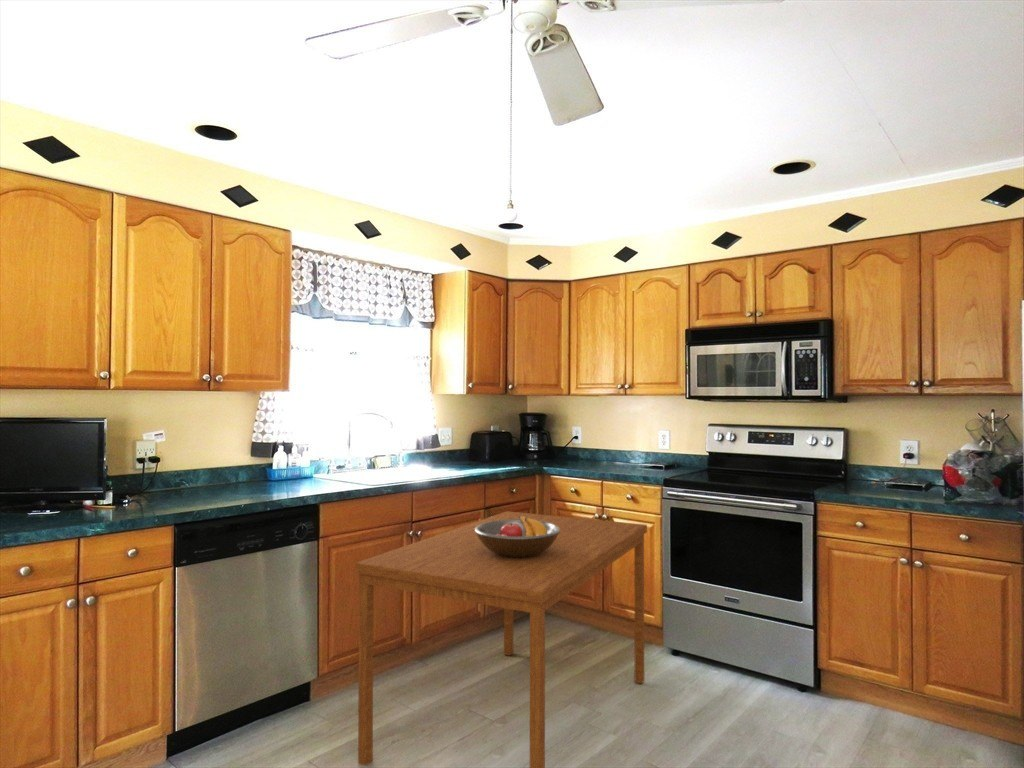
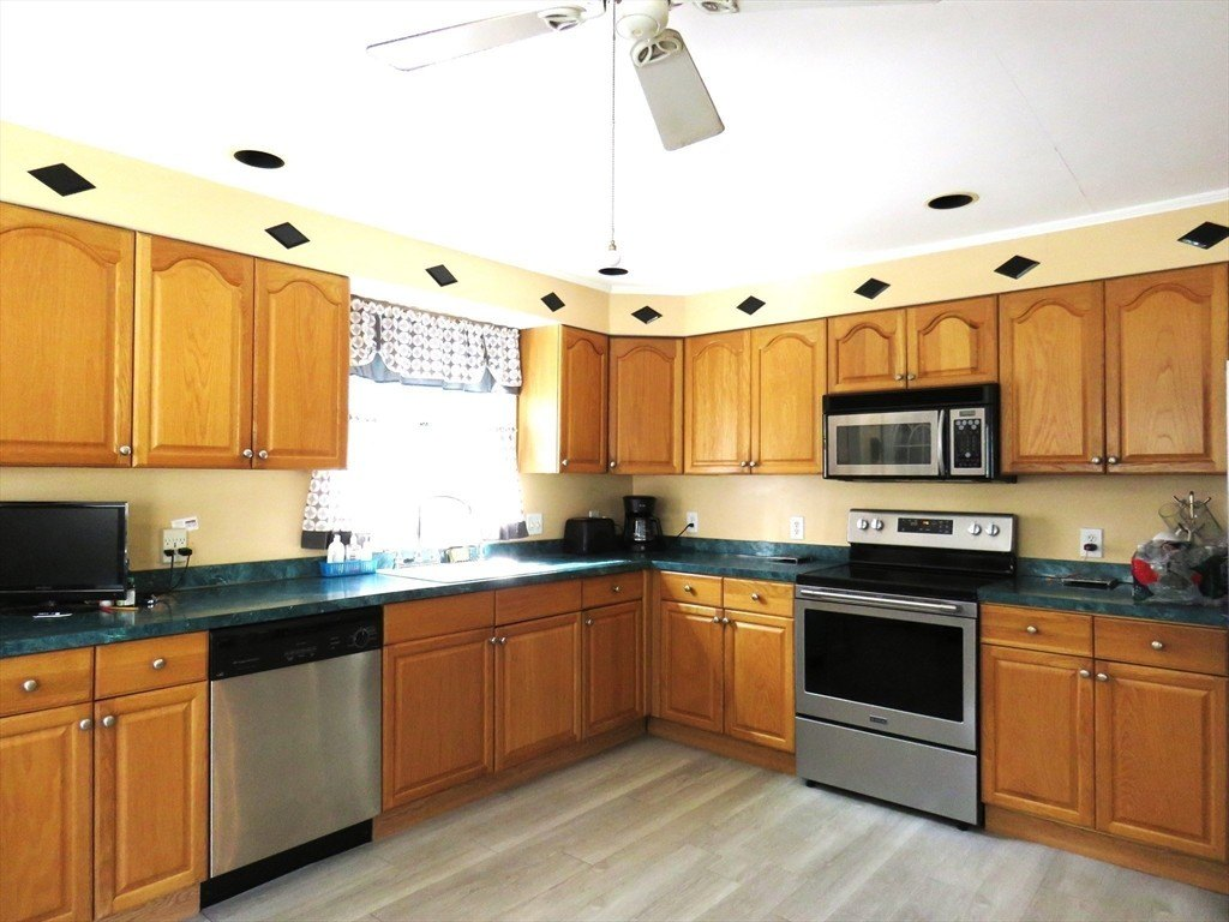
- fruit bowl [475,515,560,557]
- dining table [354,510,648,768]
